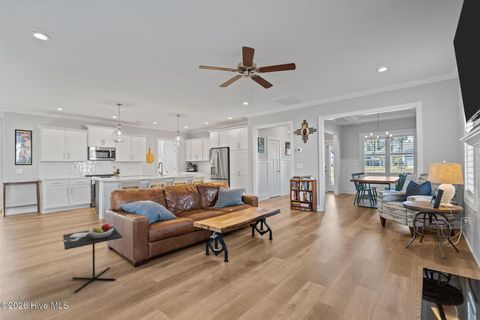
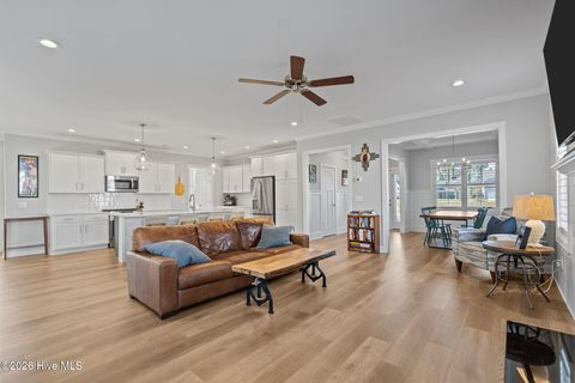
- kitchen table [61,223,123,294]
